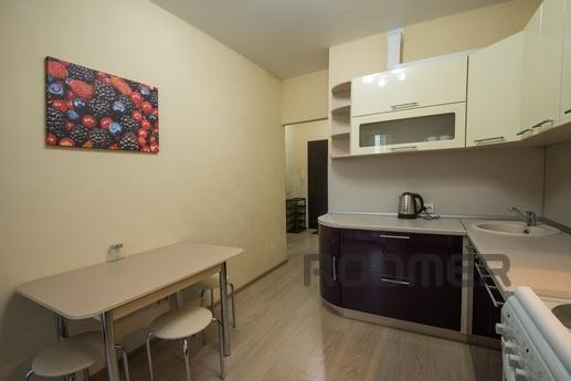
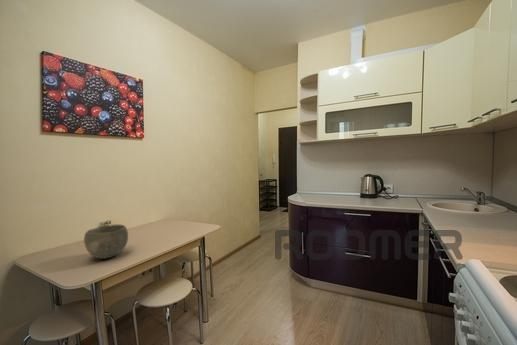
+ bowl [83,224,129,260]
